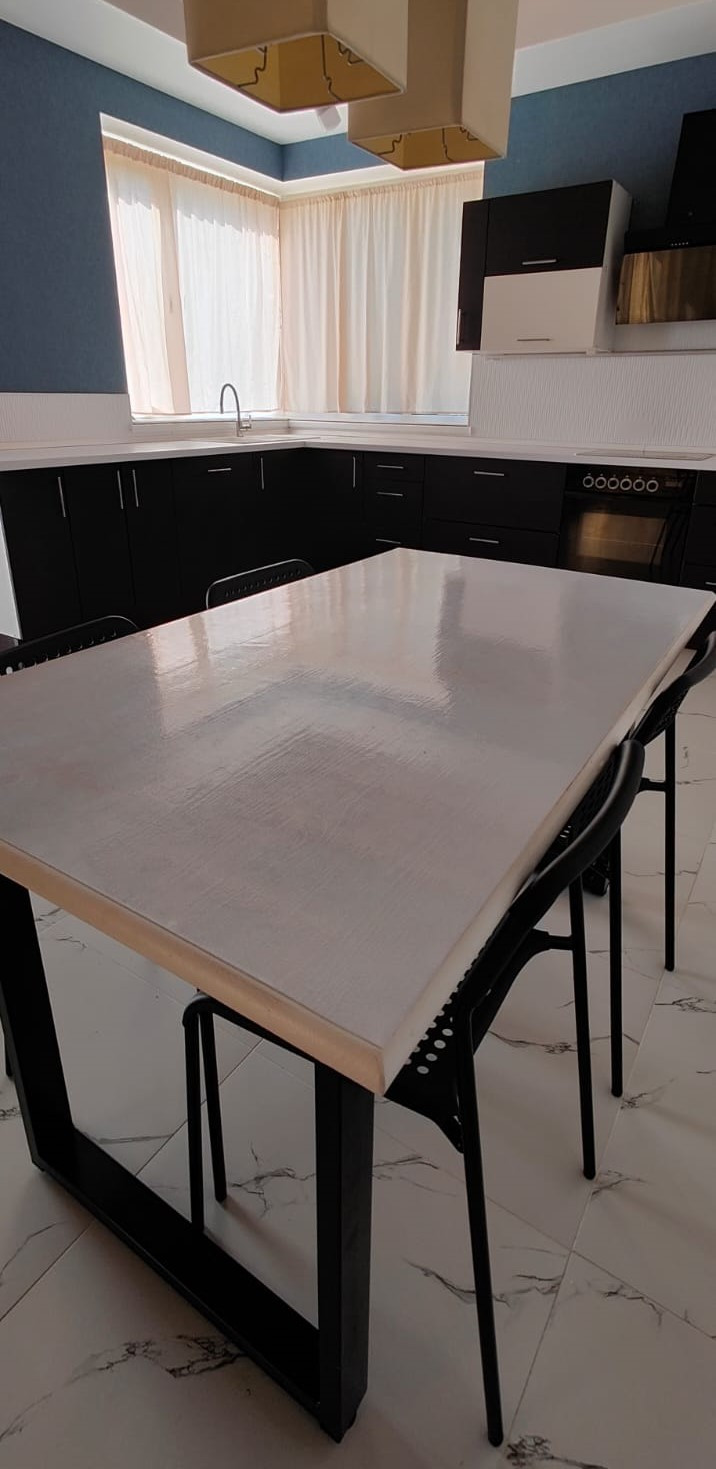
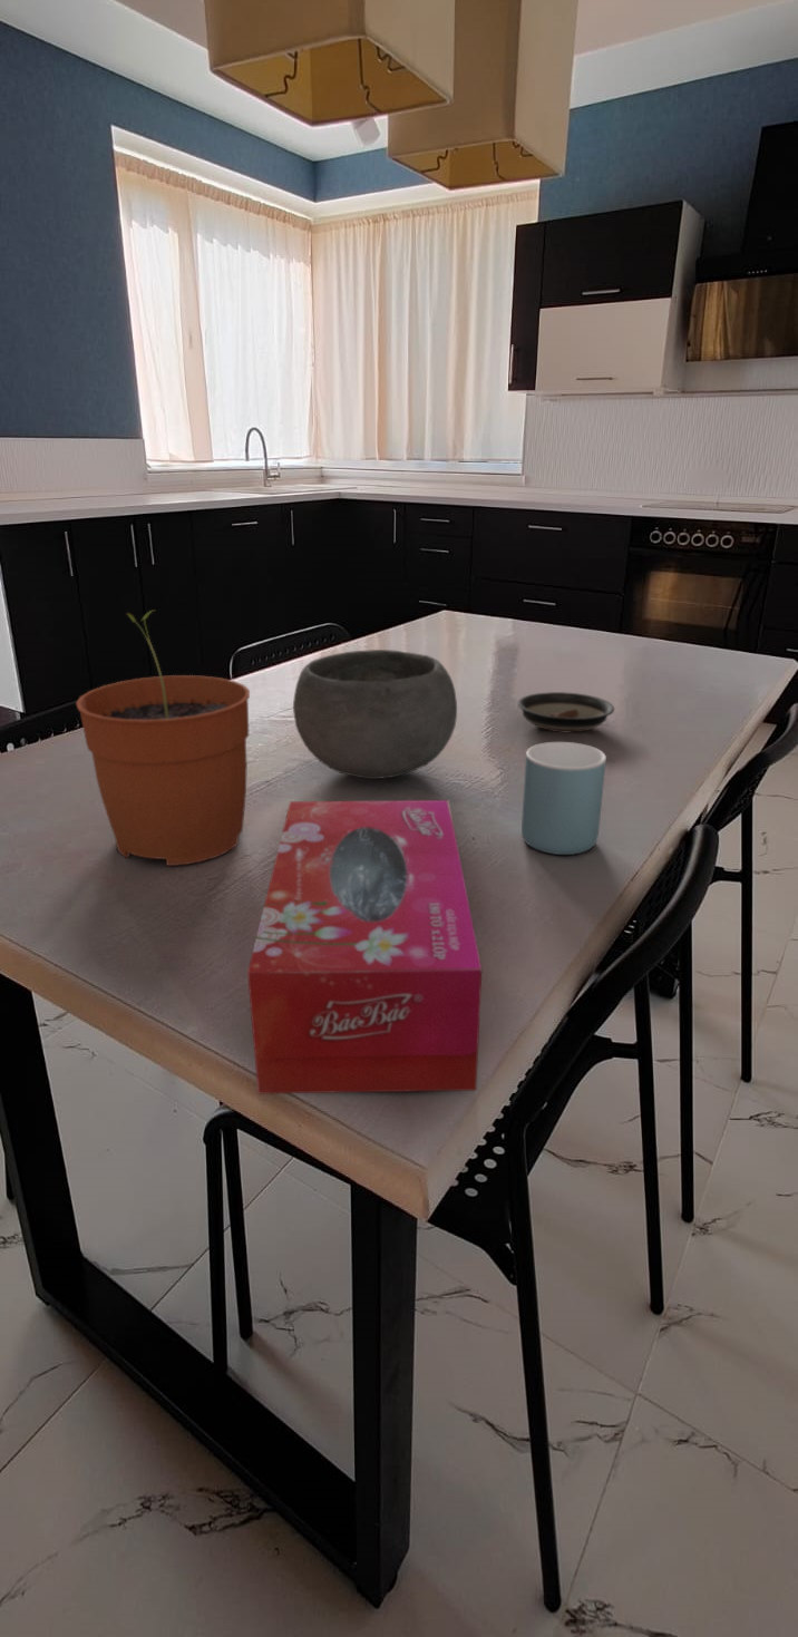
+ plant pot [75,610,251,867]
+ bowl [292,649,458,780]
+ mug [520,741,607,856]
+ tissue box [246,799,483,1094]
+ saucer [516,691,615,733]
